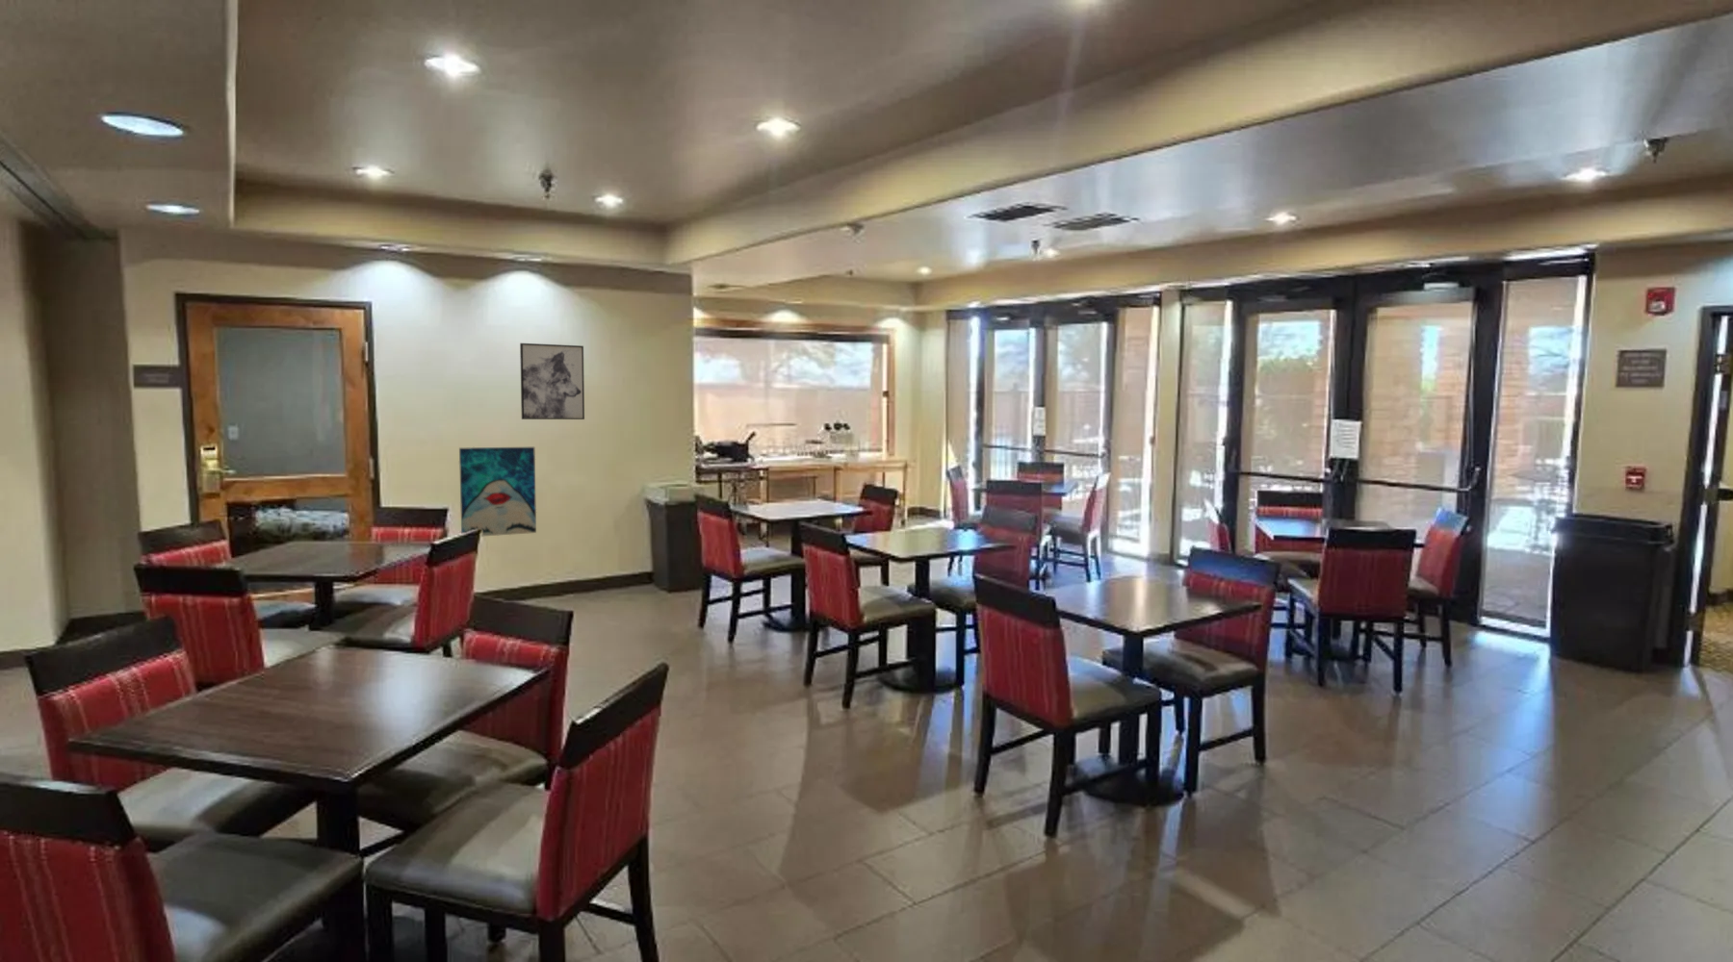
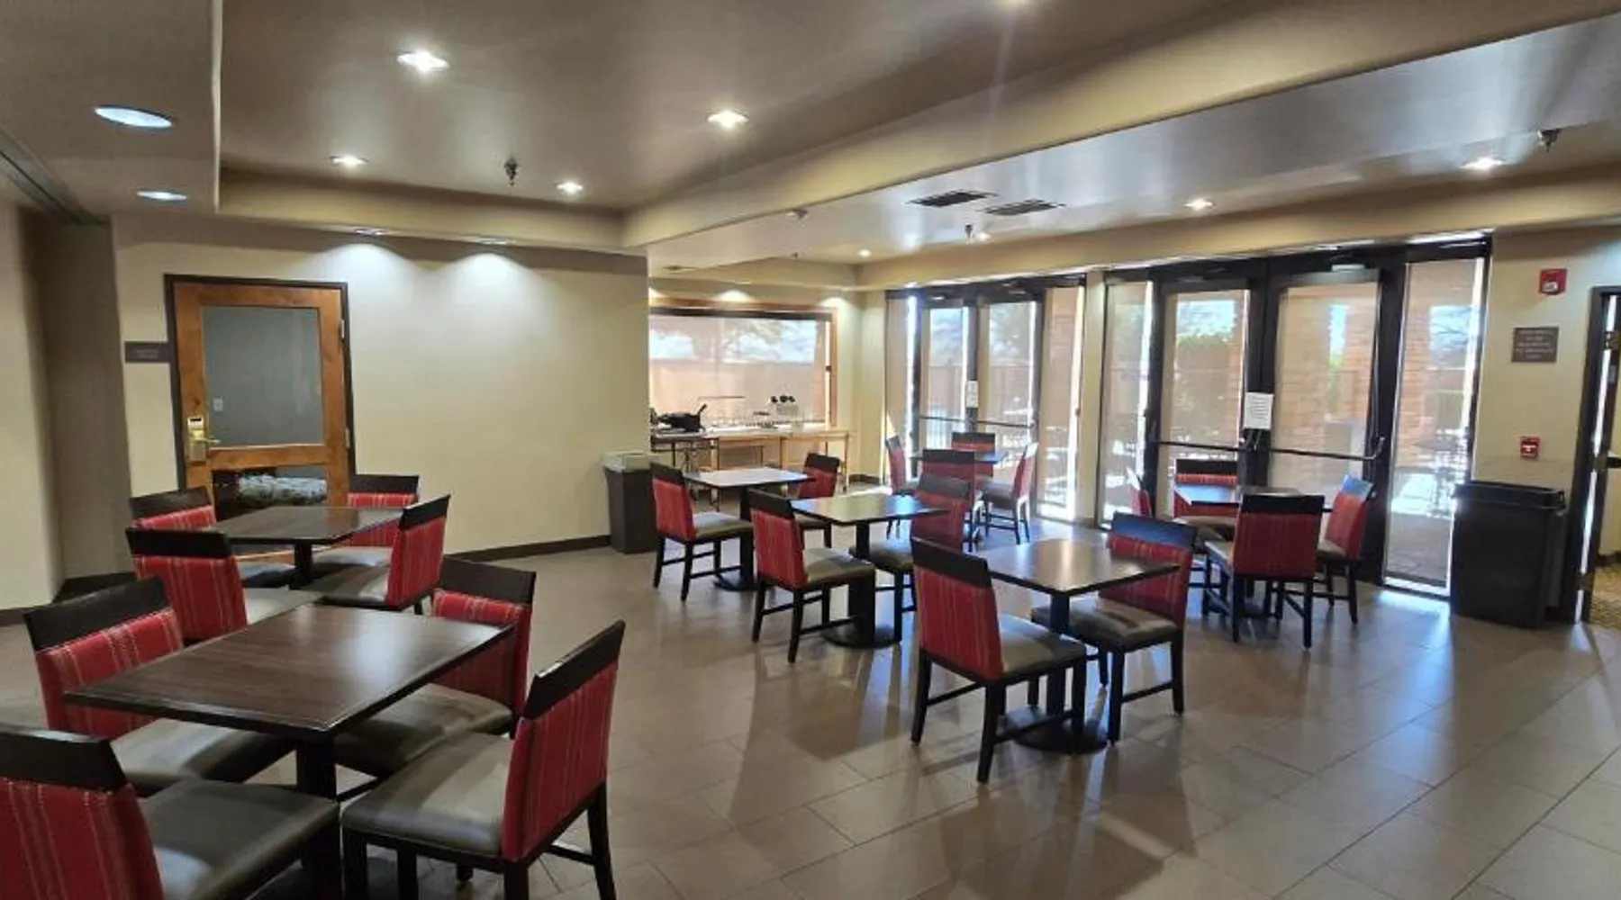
- wall art [519,342,586,421]
- wall art [459,447,537,538]
